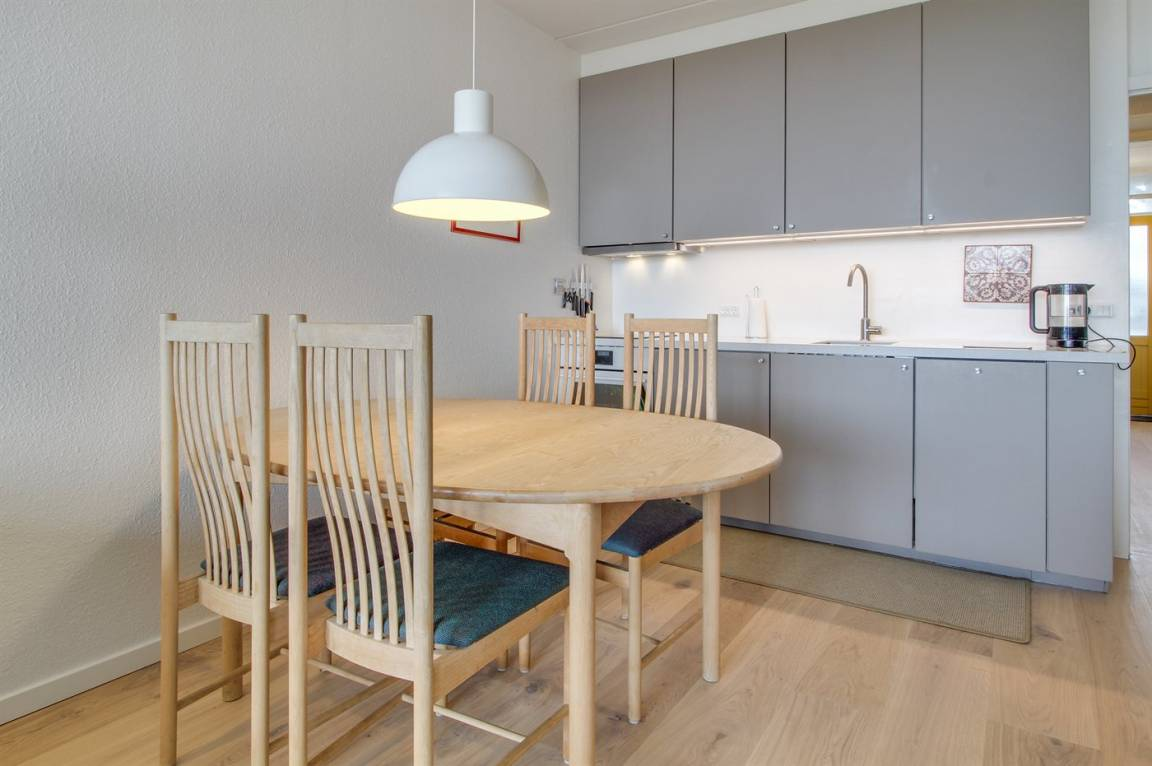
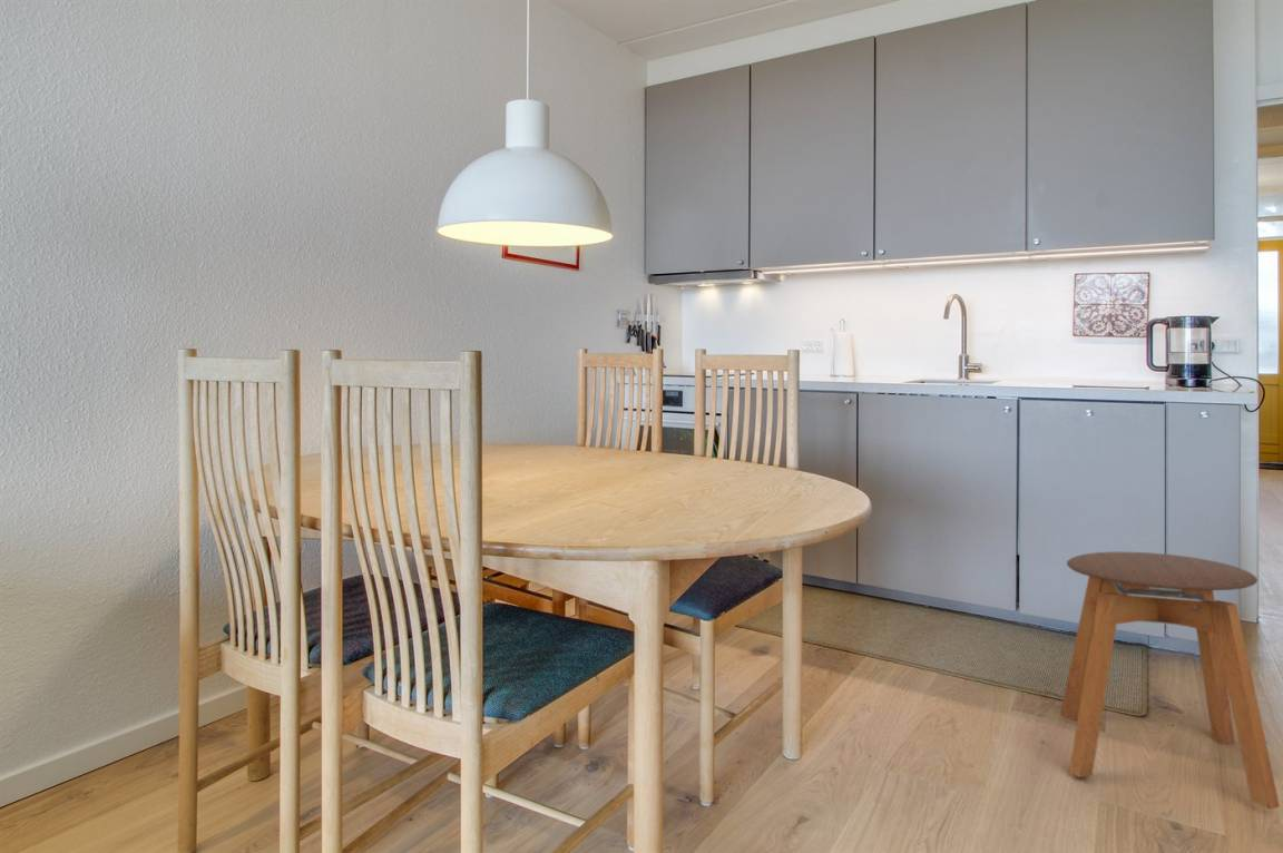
+ stool [1059,551,1281,811]
